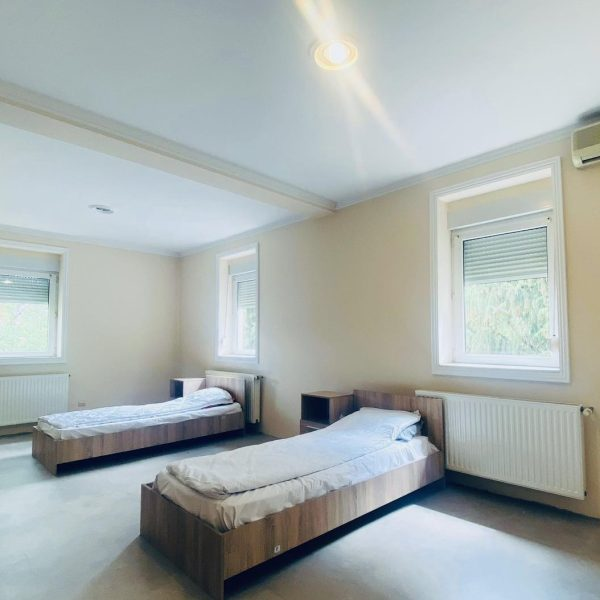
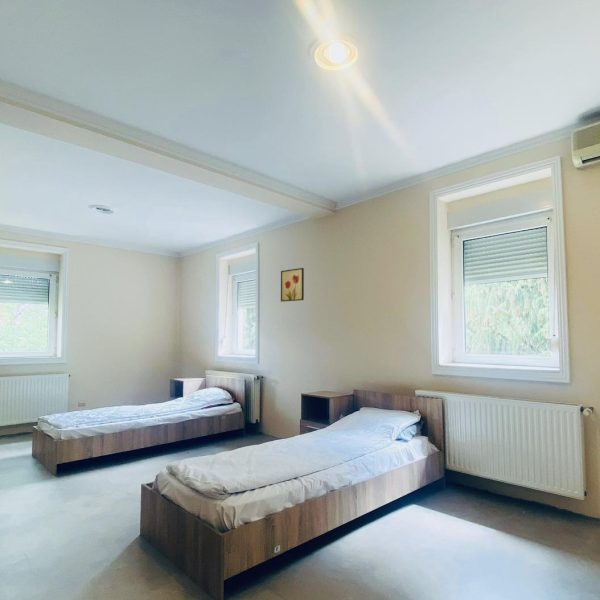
+ wall art [280,267,305,303]
